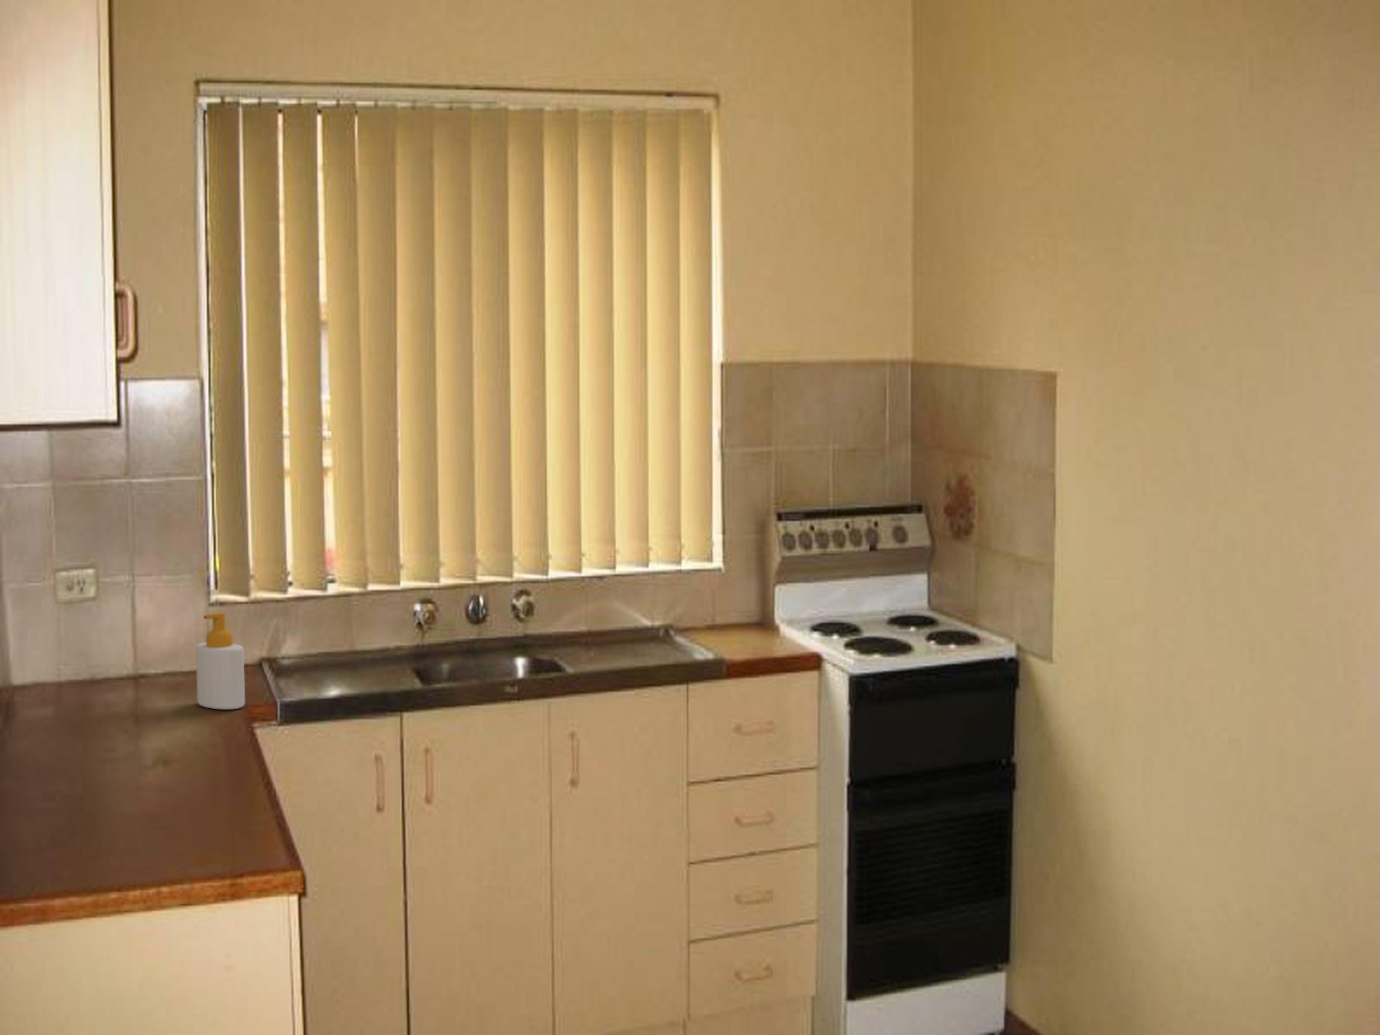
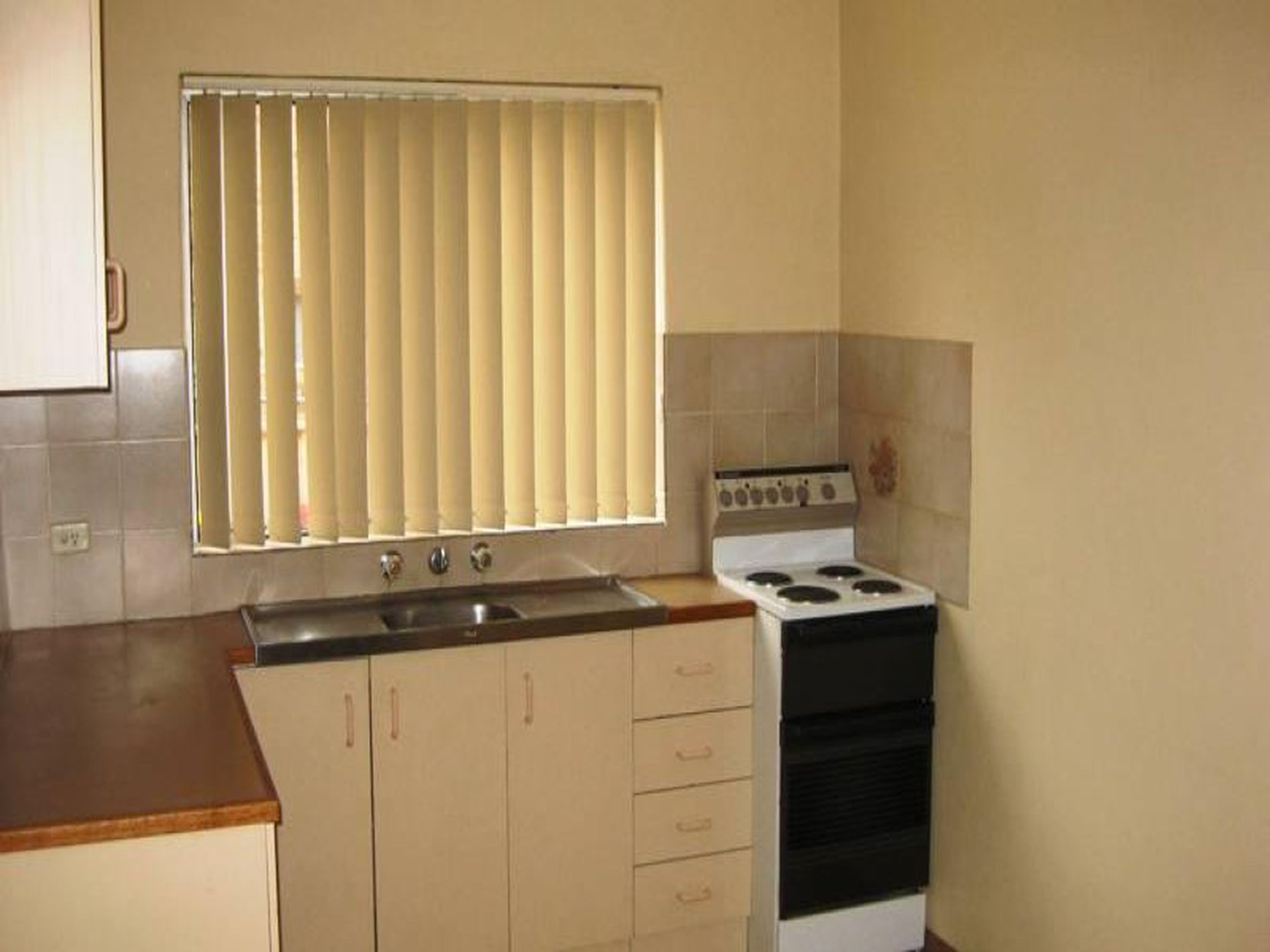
- soap bottle [196,612,246,710]
